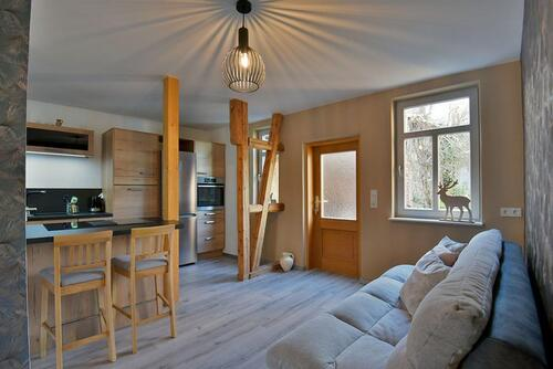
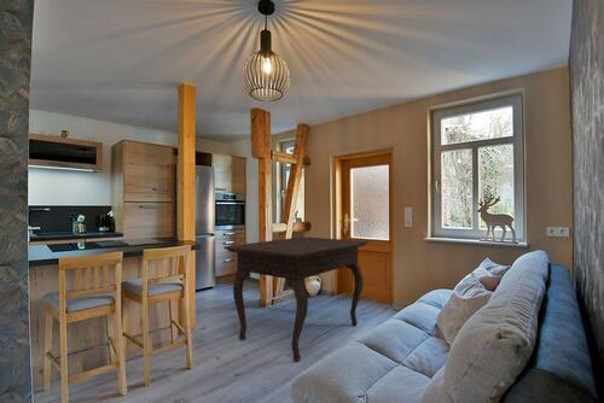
+ dining table [222,235,370,362]
